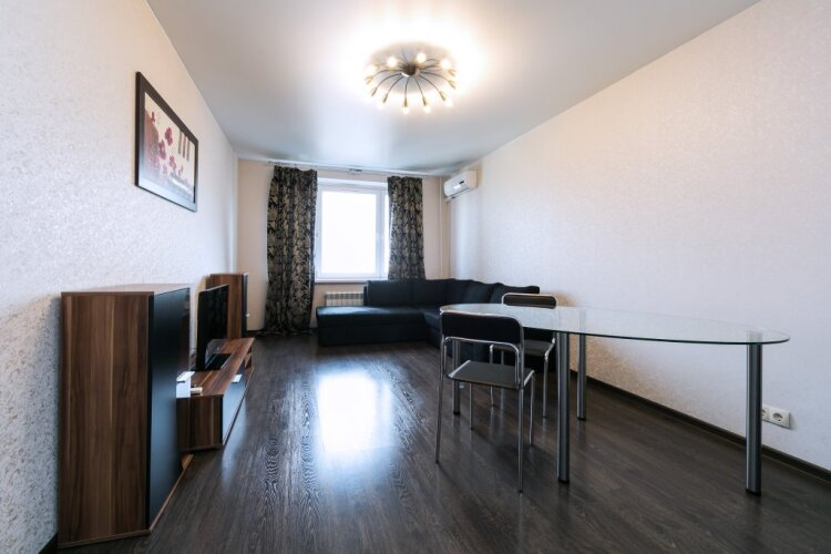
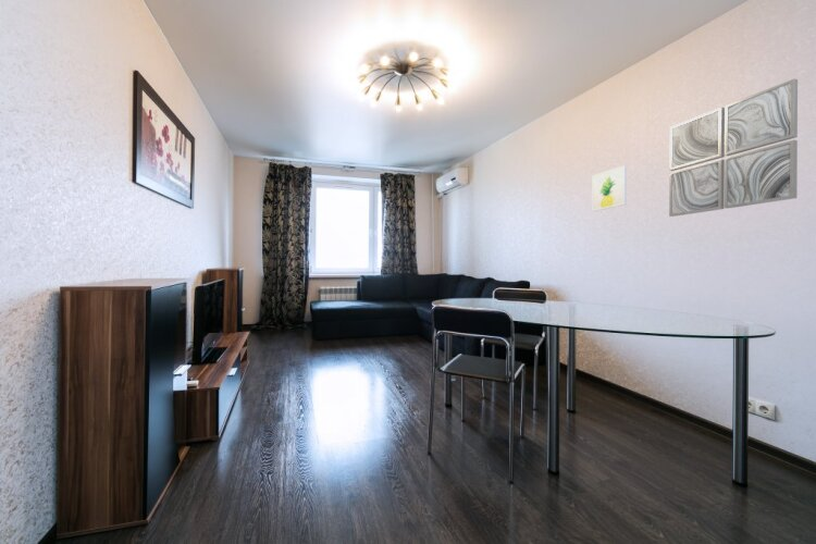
+ wall art [591,164,628,212]
+ wall art [668,78,799,218]
